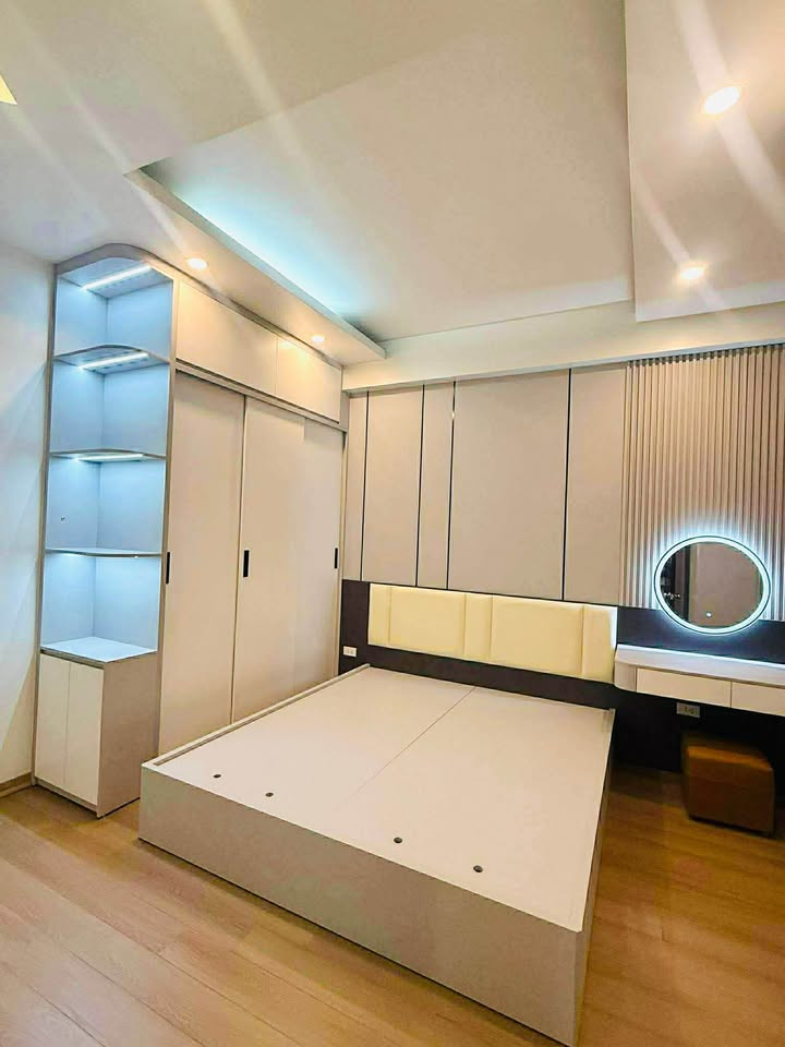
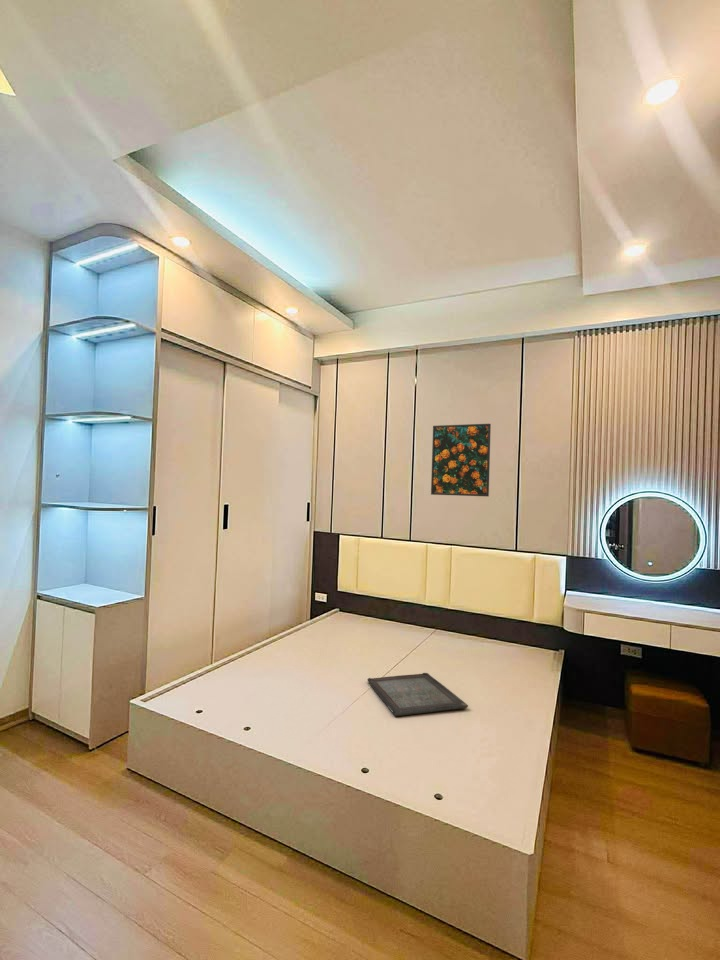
+ serving tray [366,672,469,717]
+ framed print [430,423,492,497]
